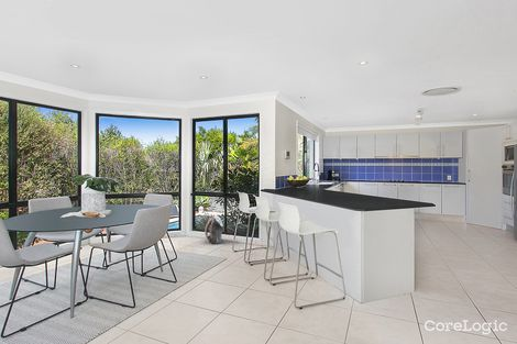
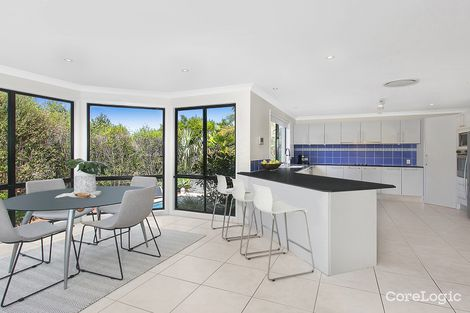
- backpack [204,213,224,245]
